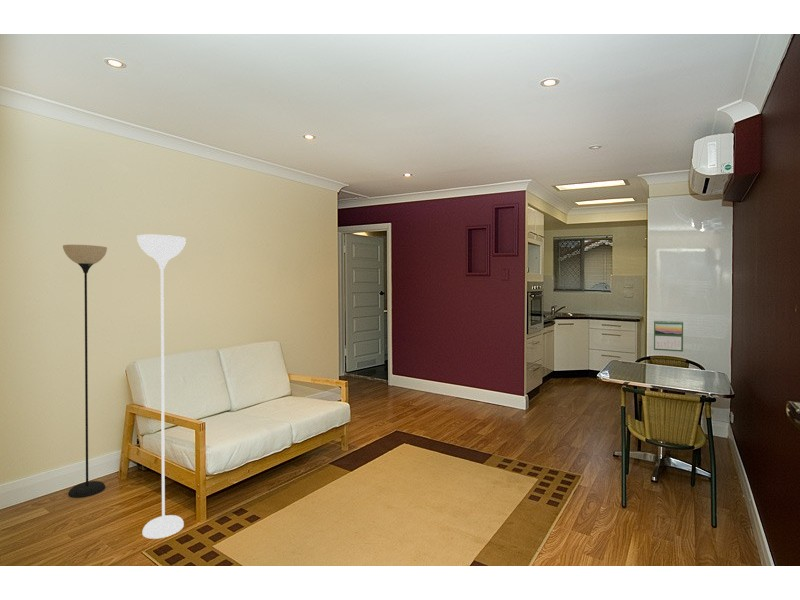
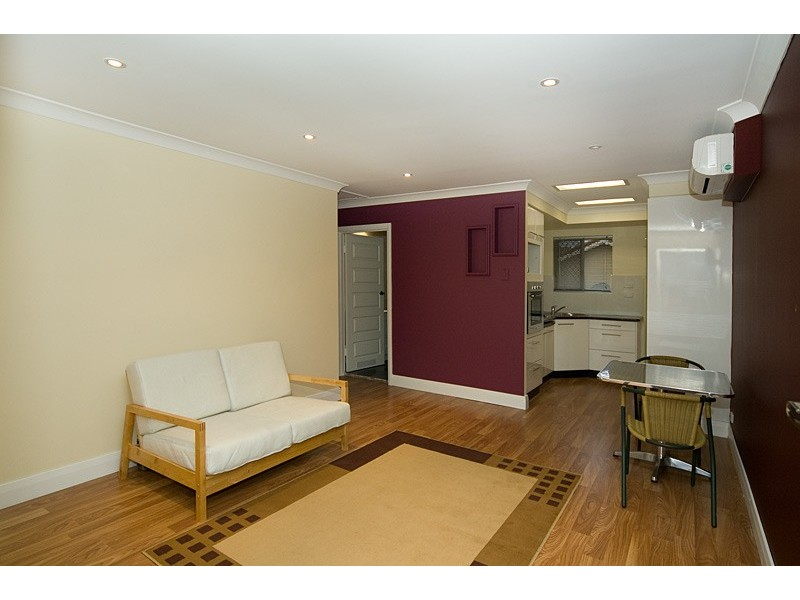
- calendar [653,319,684,353]
- floor lamp [62,234,187,540]
